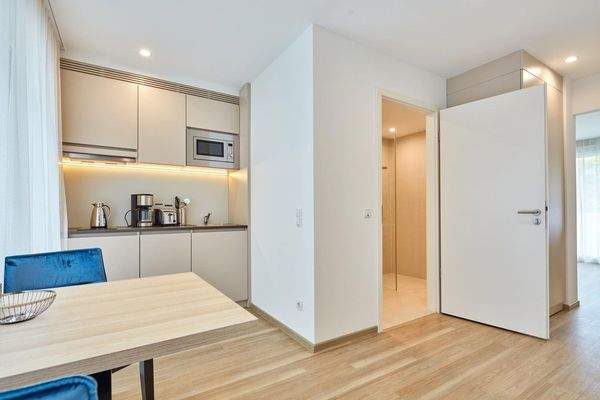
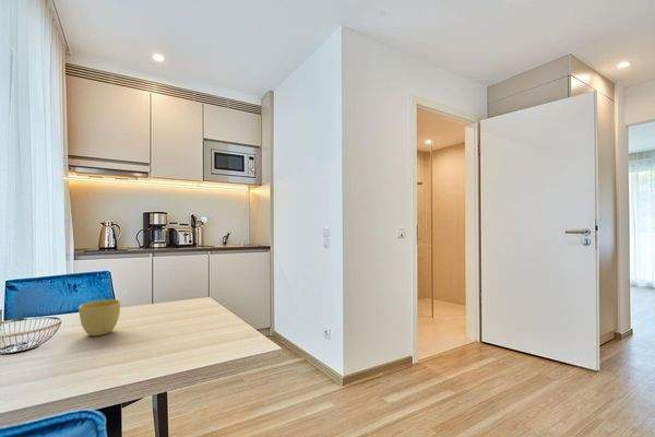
+ cup [78,298,121,336]
